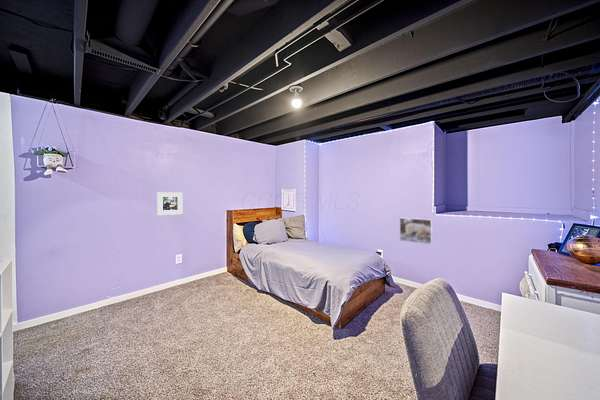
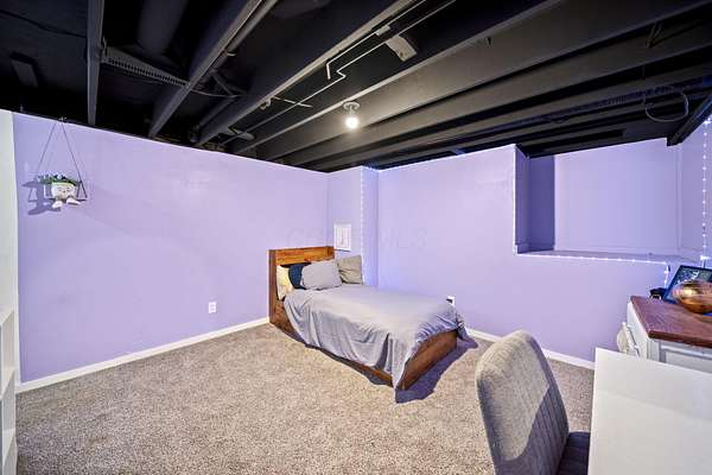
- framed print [399,217,433,245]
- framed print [156,191,183,216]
